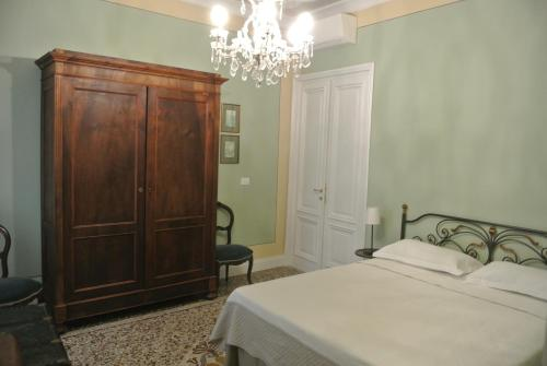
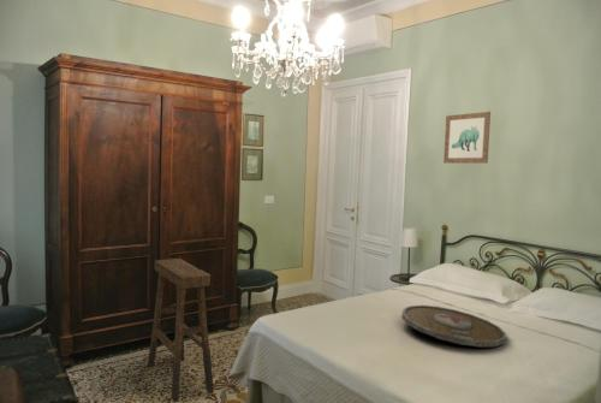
+ stool [147,257,215,403]
+ serving tray [400,304,507,348]
+ wall art [442,111,492,165]
